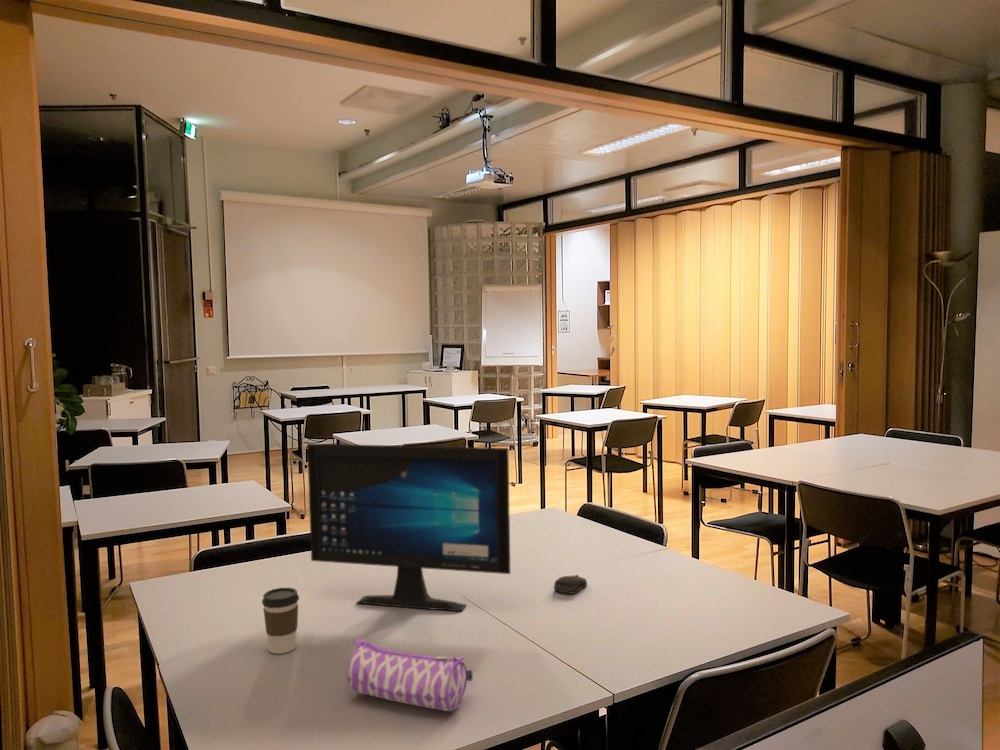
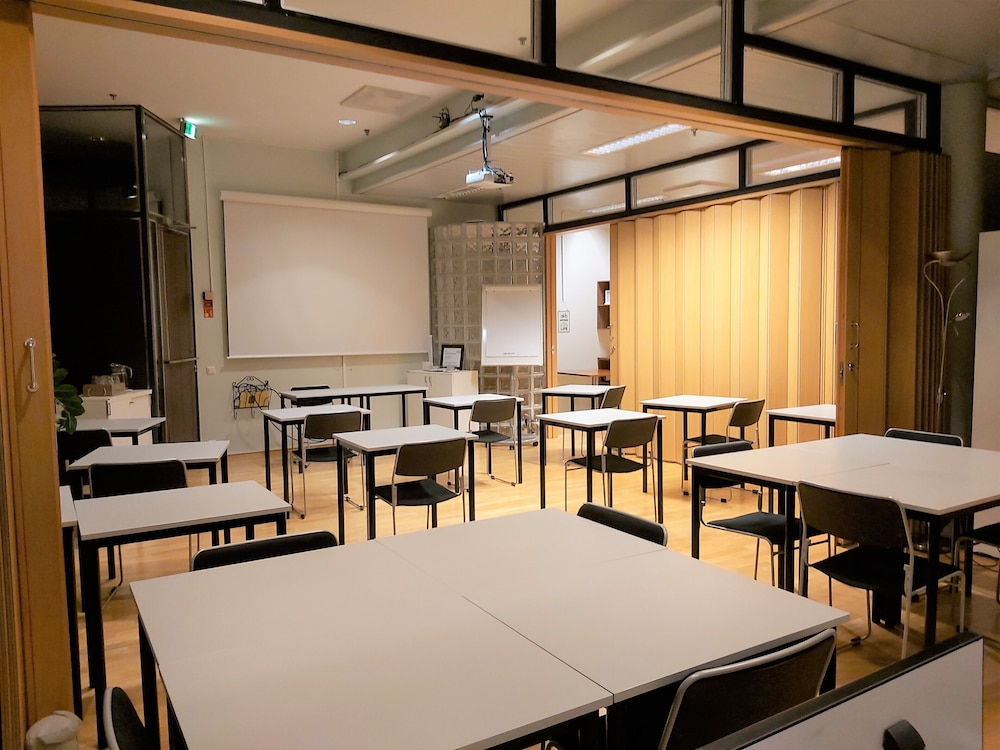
- computer mouse [553,574,588,595]
- pencil case [347,637,473,712]
- coffee cup [261,587,300,655]
- computer monitor [306,443,511,612]
